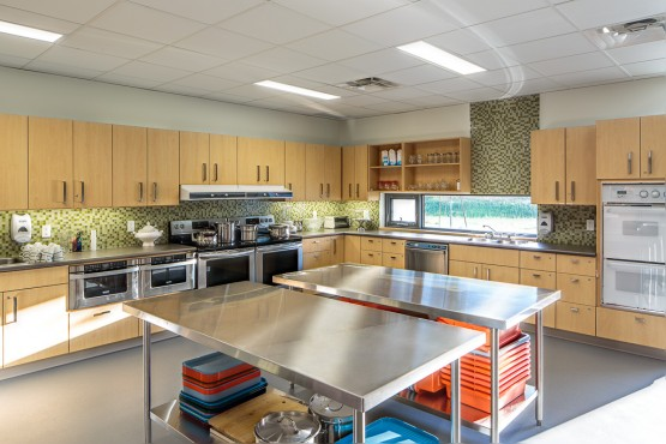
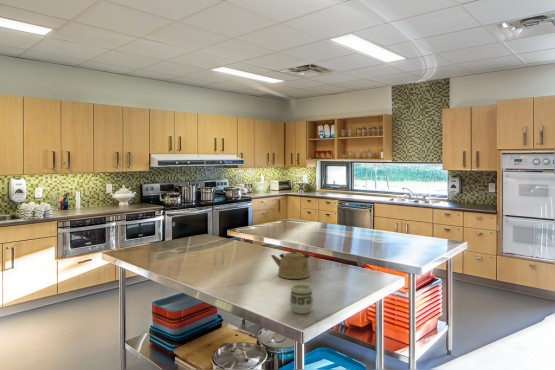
+ cup [289,283,314,315]
+ kettle [270,248,311,280]
